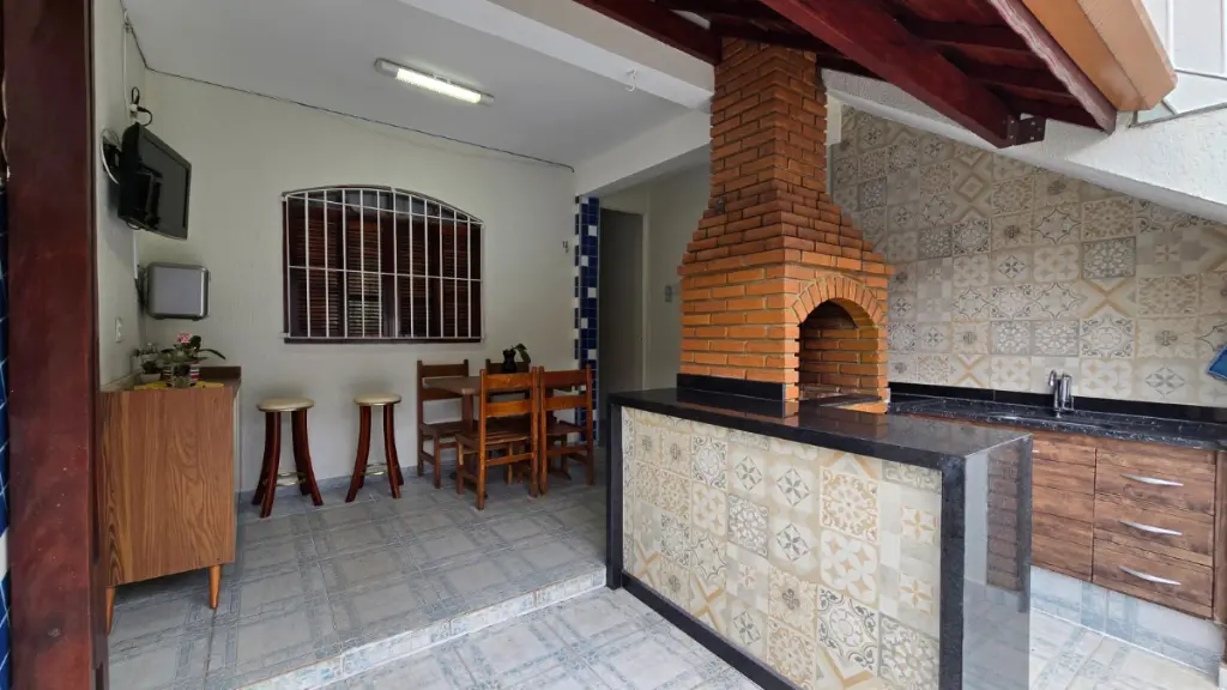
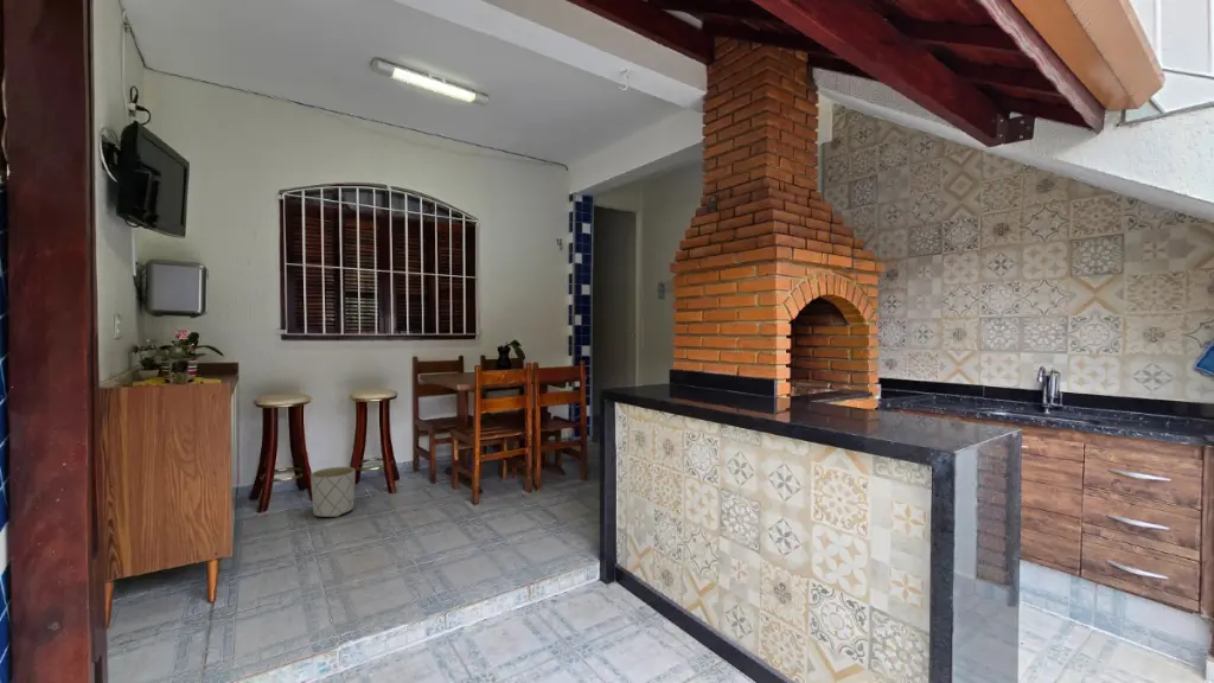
+ planter [309,466,357,518]
